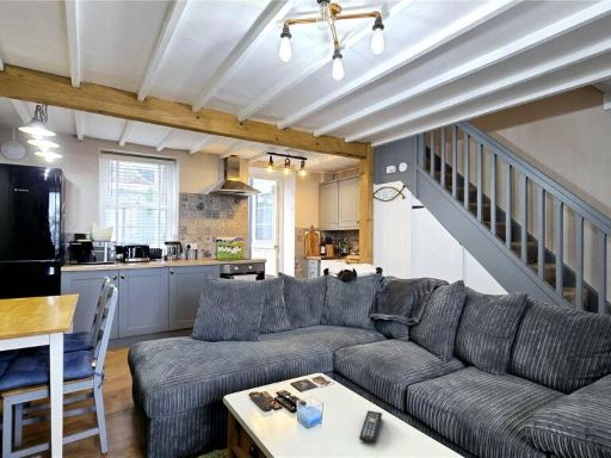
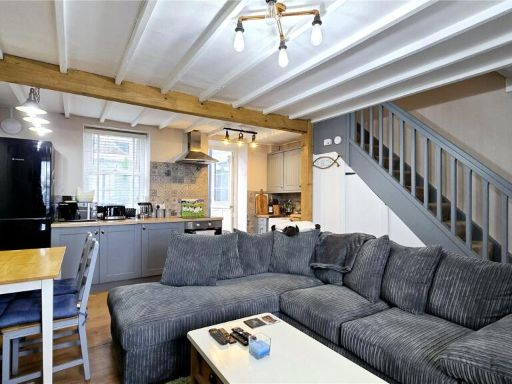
- remote control [358,409,383,444]
